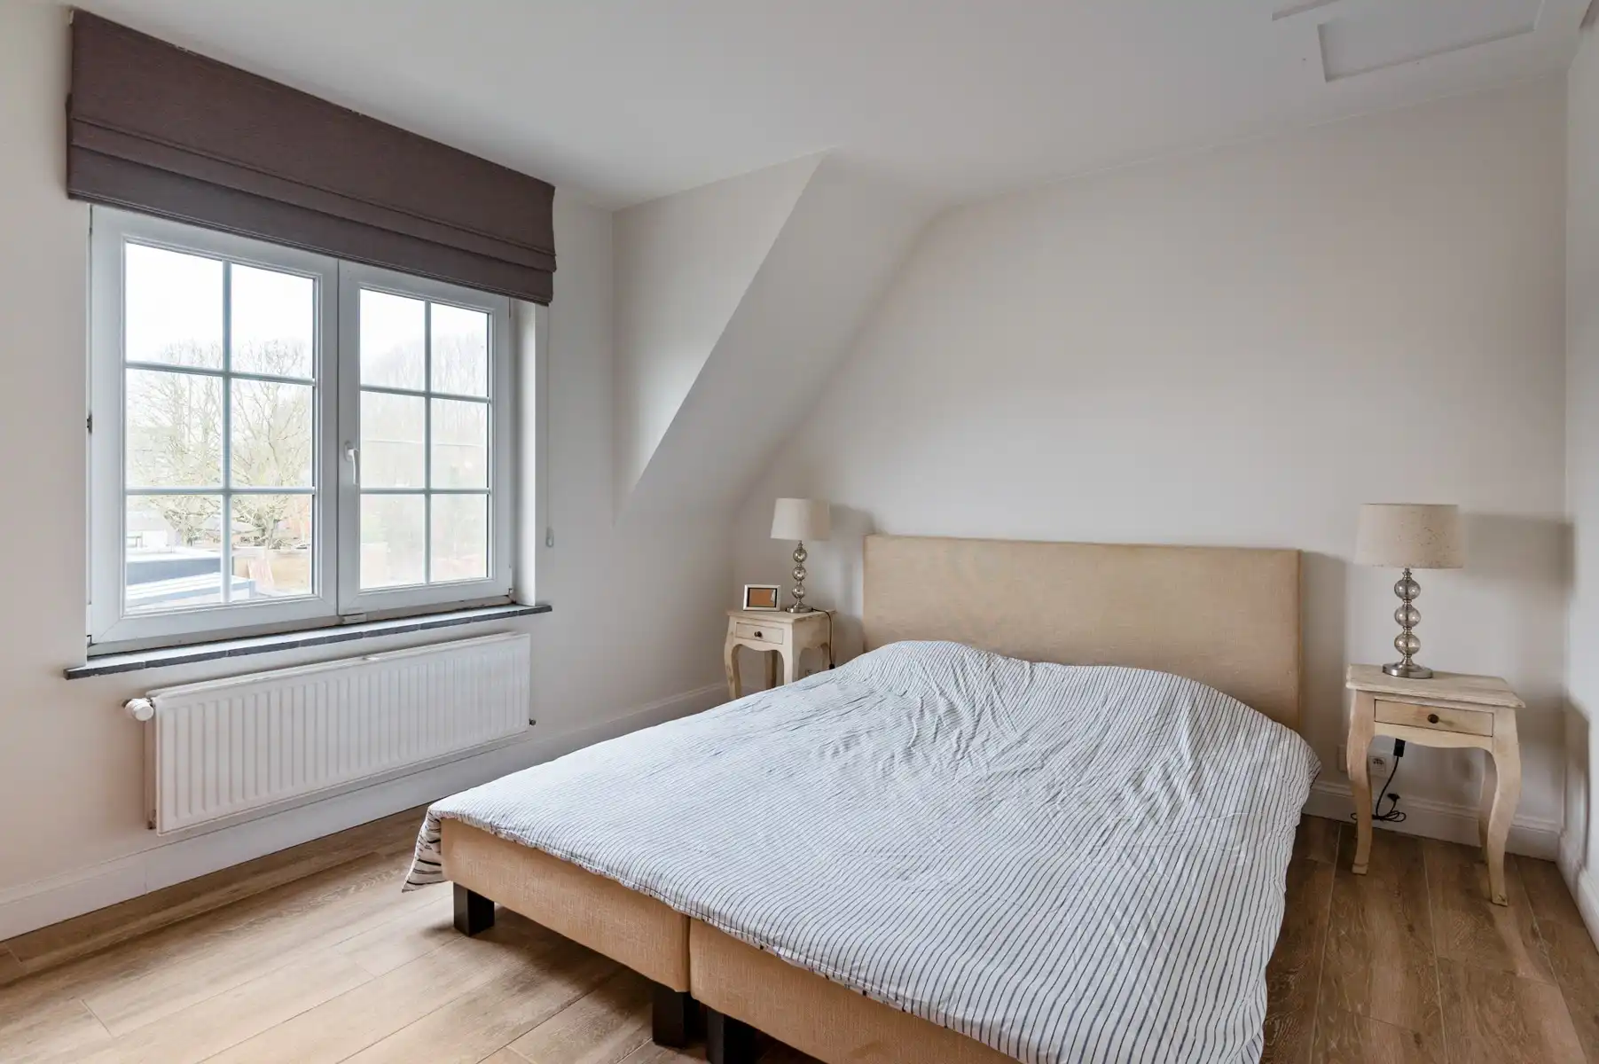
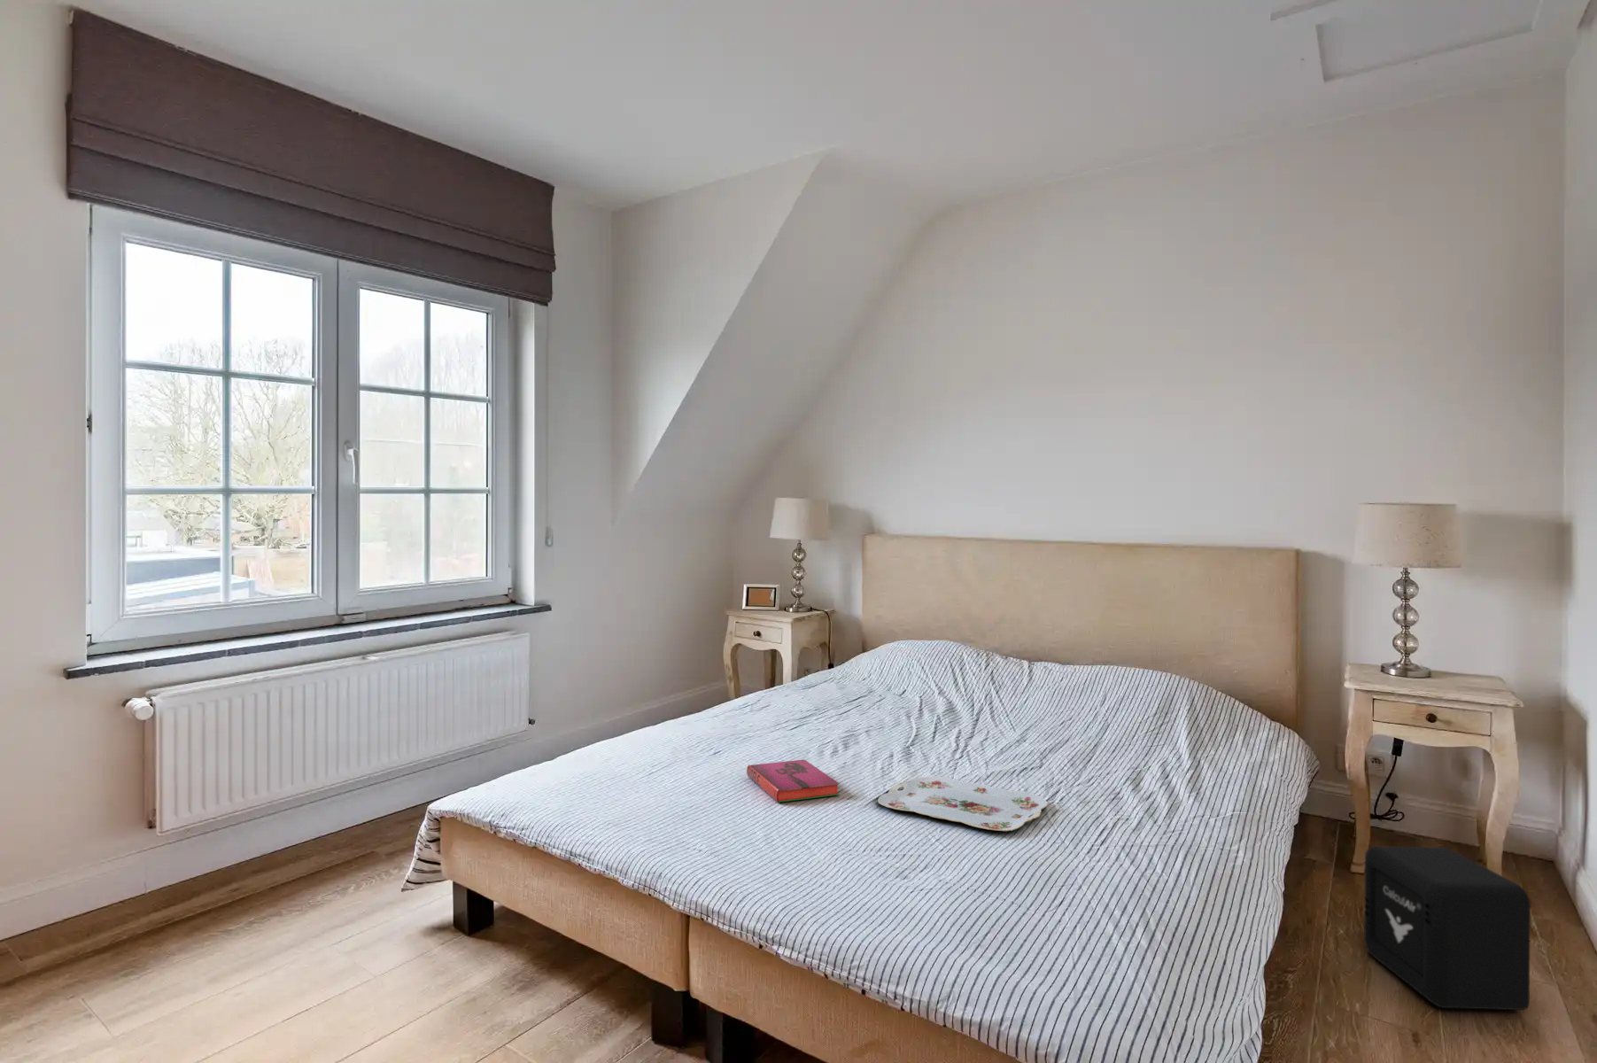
+ serving tray [877,775,1049,832]
+ hardback book [746,759,840,803]
+ air purifier [1363,845,1532,1011]
